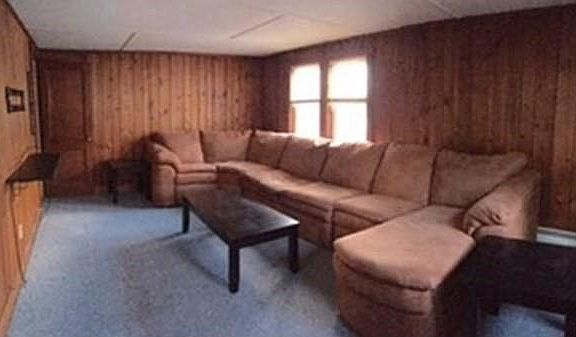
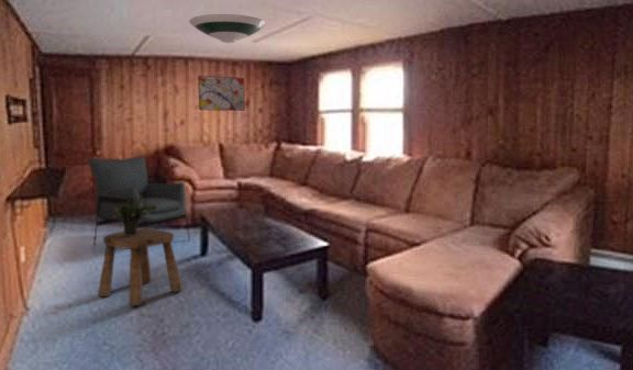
+ chair [87,155,191,246]
+ wall art [197,75,246,112]
+ potted plant [113,195,157,236]
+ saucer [188,13,267,44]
+ stool [97,227,184,306]
